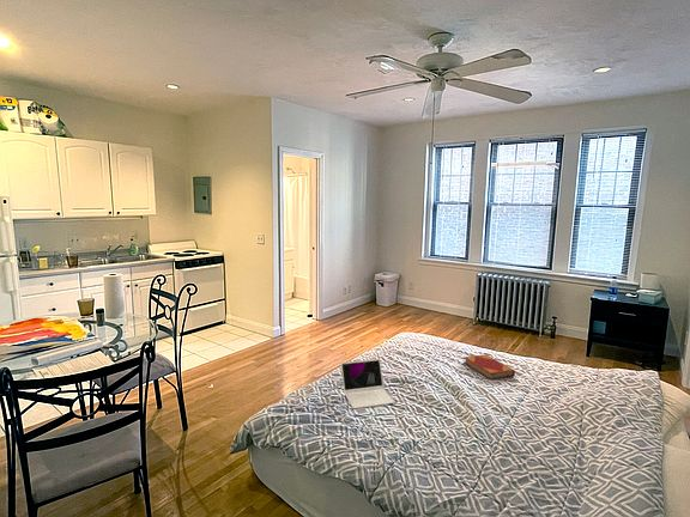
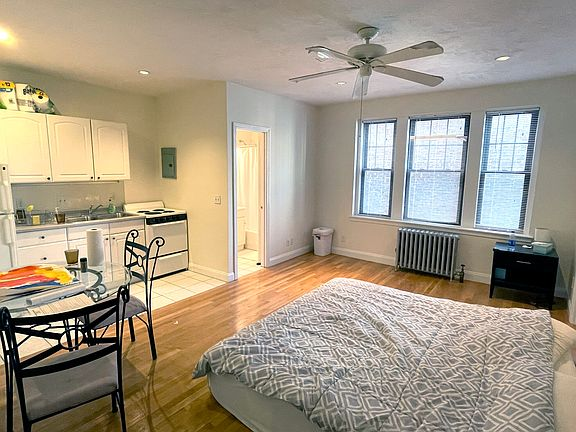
- laptop [340,358,397,409]
- hardback book [462,353,516,381]
